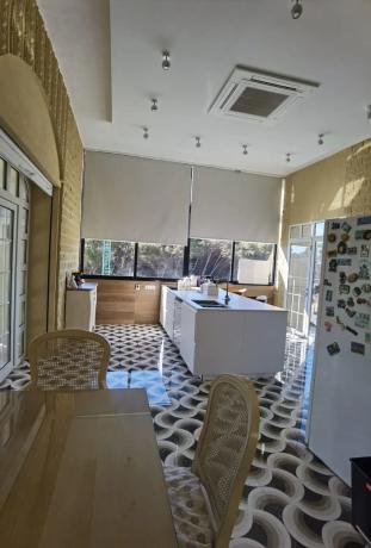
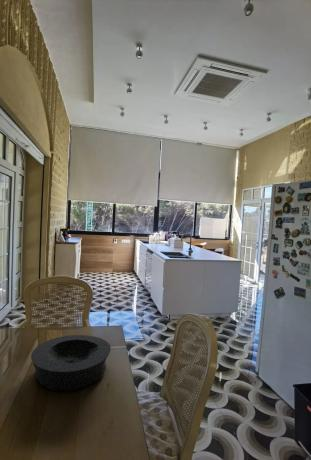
+ bowl [30,334,112,392]
